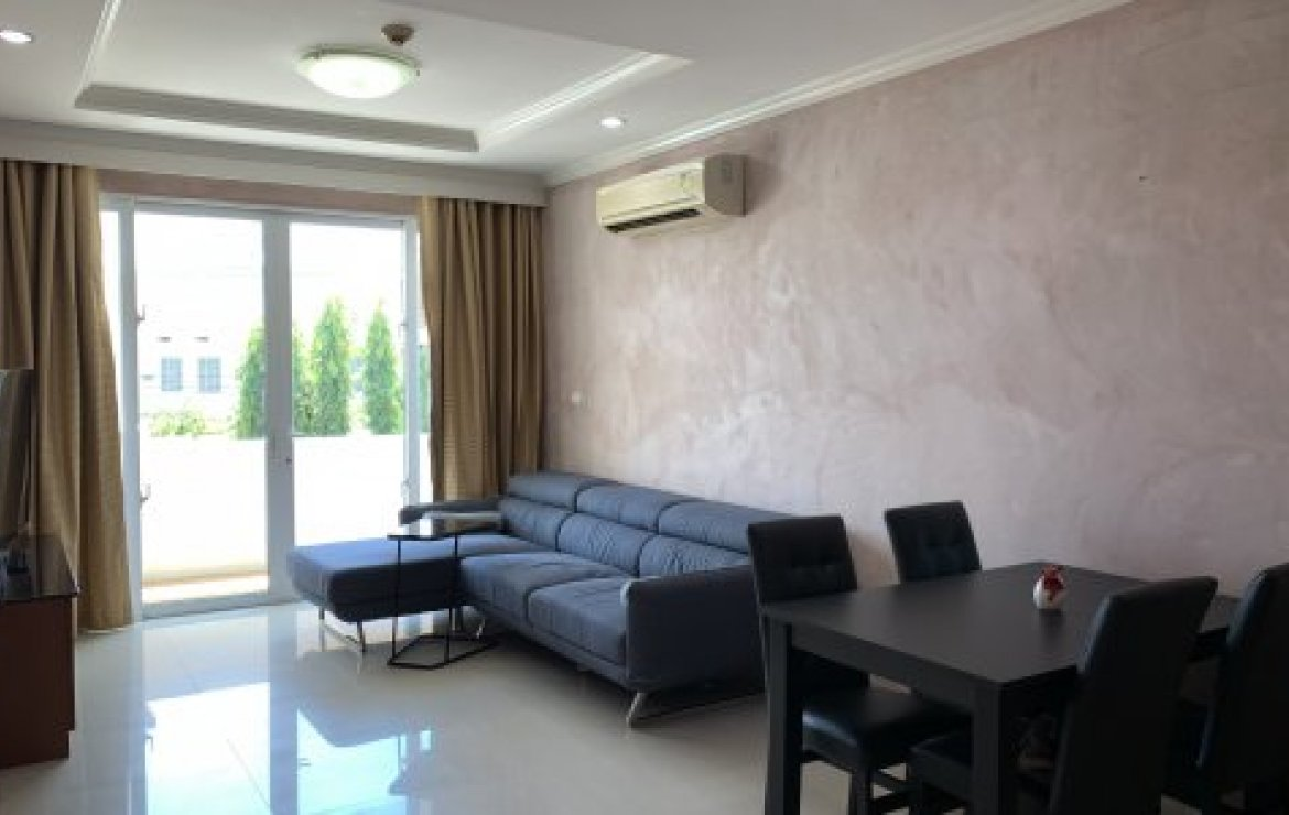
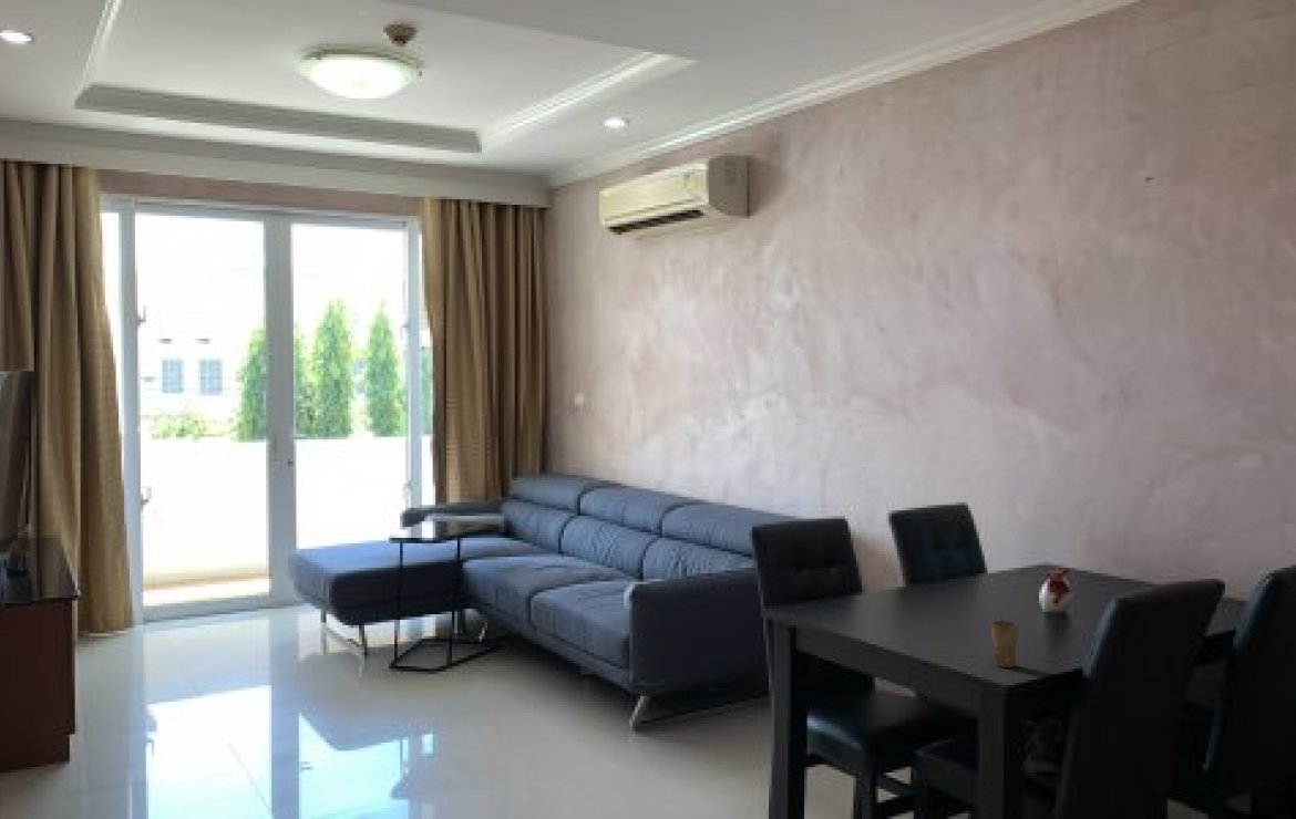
+ cup [990,614,1019,668]
